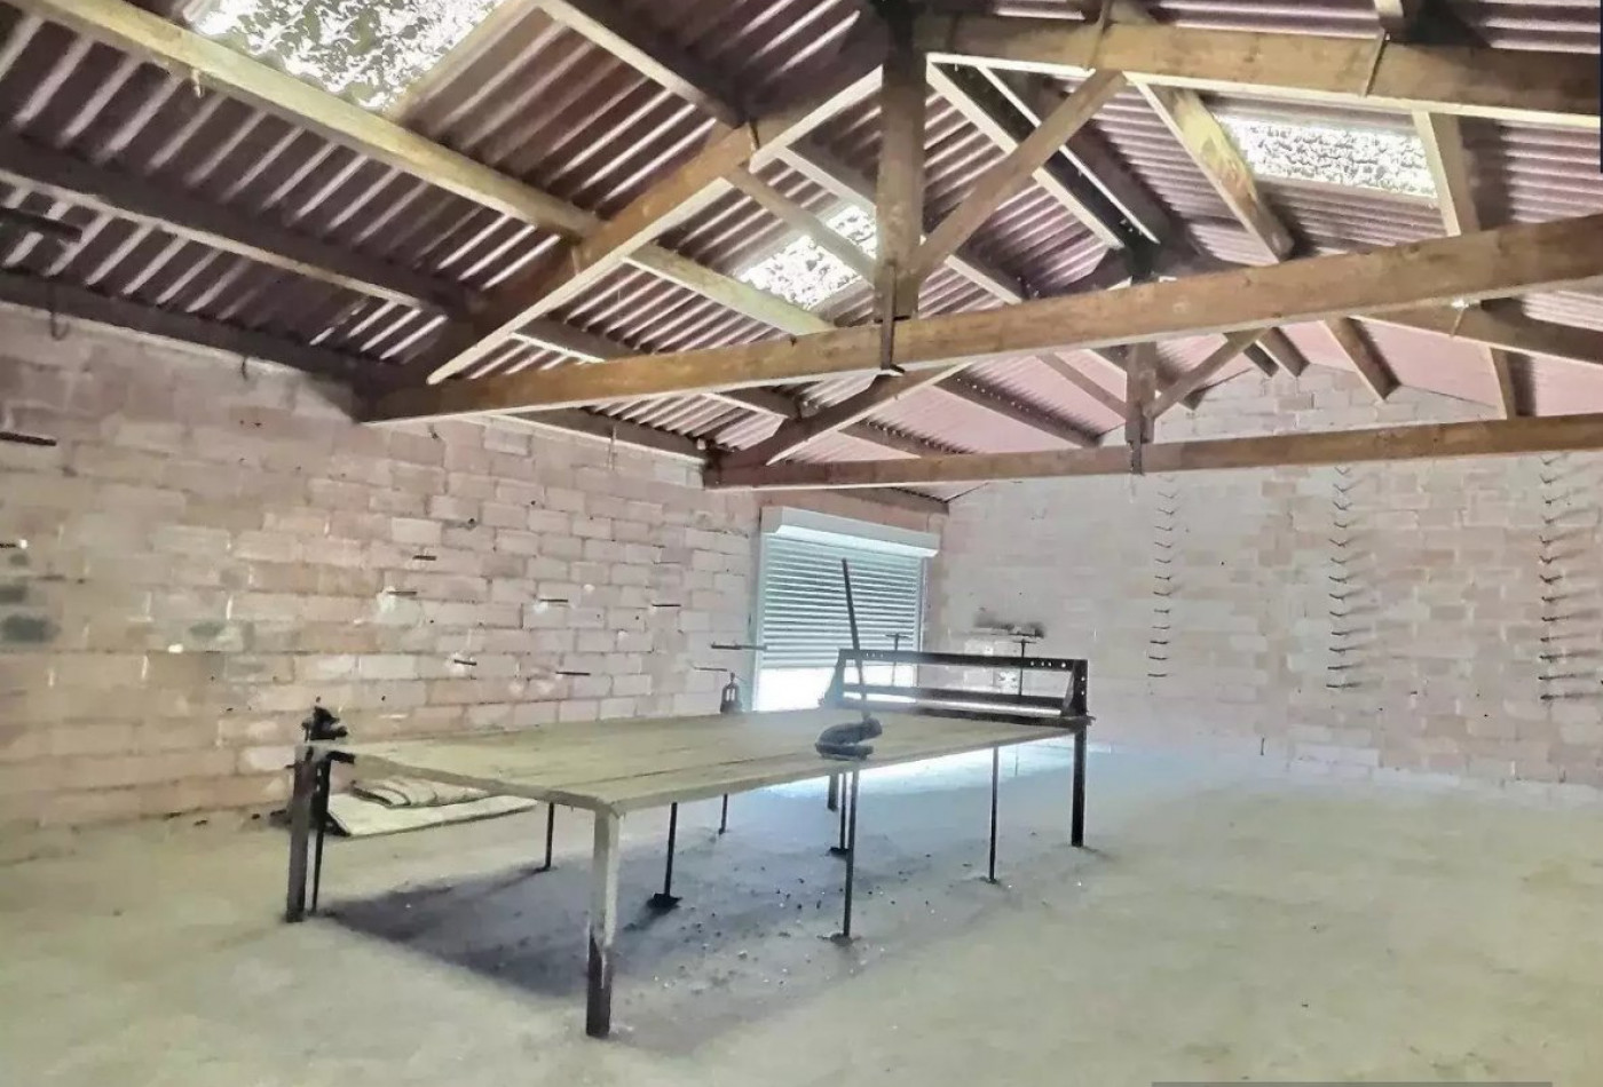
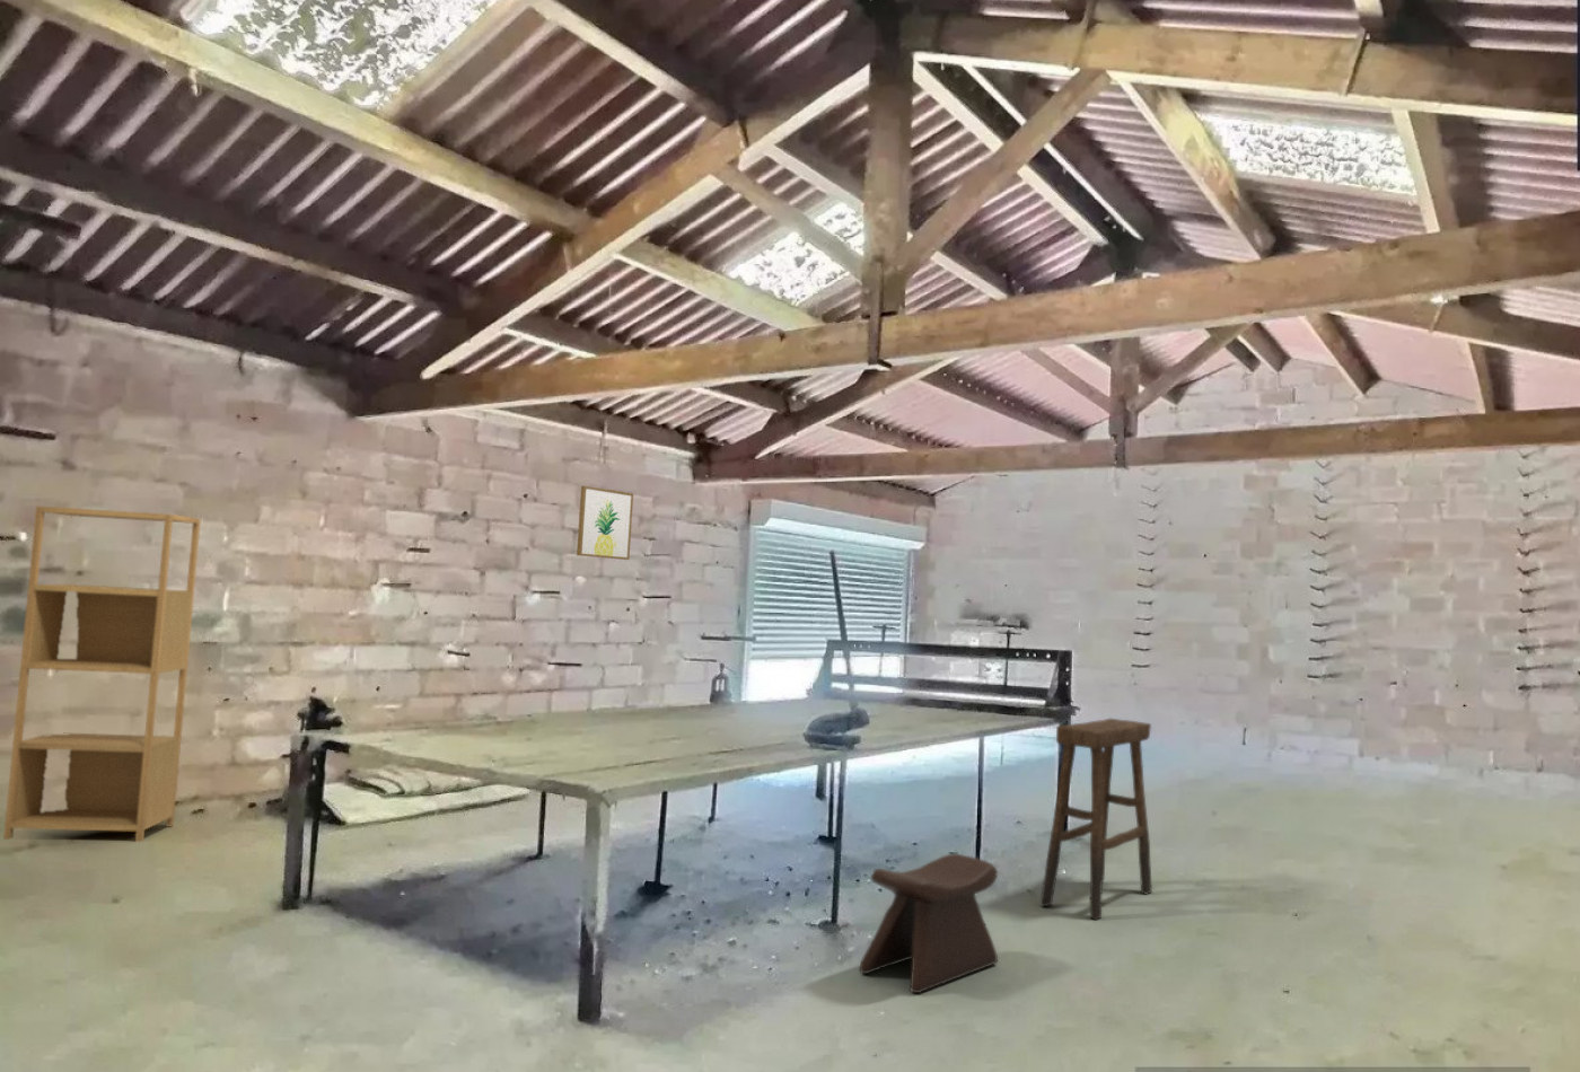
+ stool [859,853,999,994]
+ stool [1038,718,1153,921]
+ wall art [575,486,634,561]
+ shelving unit [2,505,202,843]
